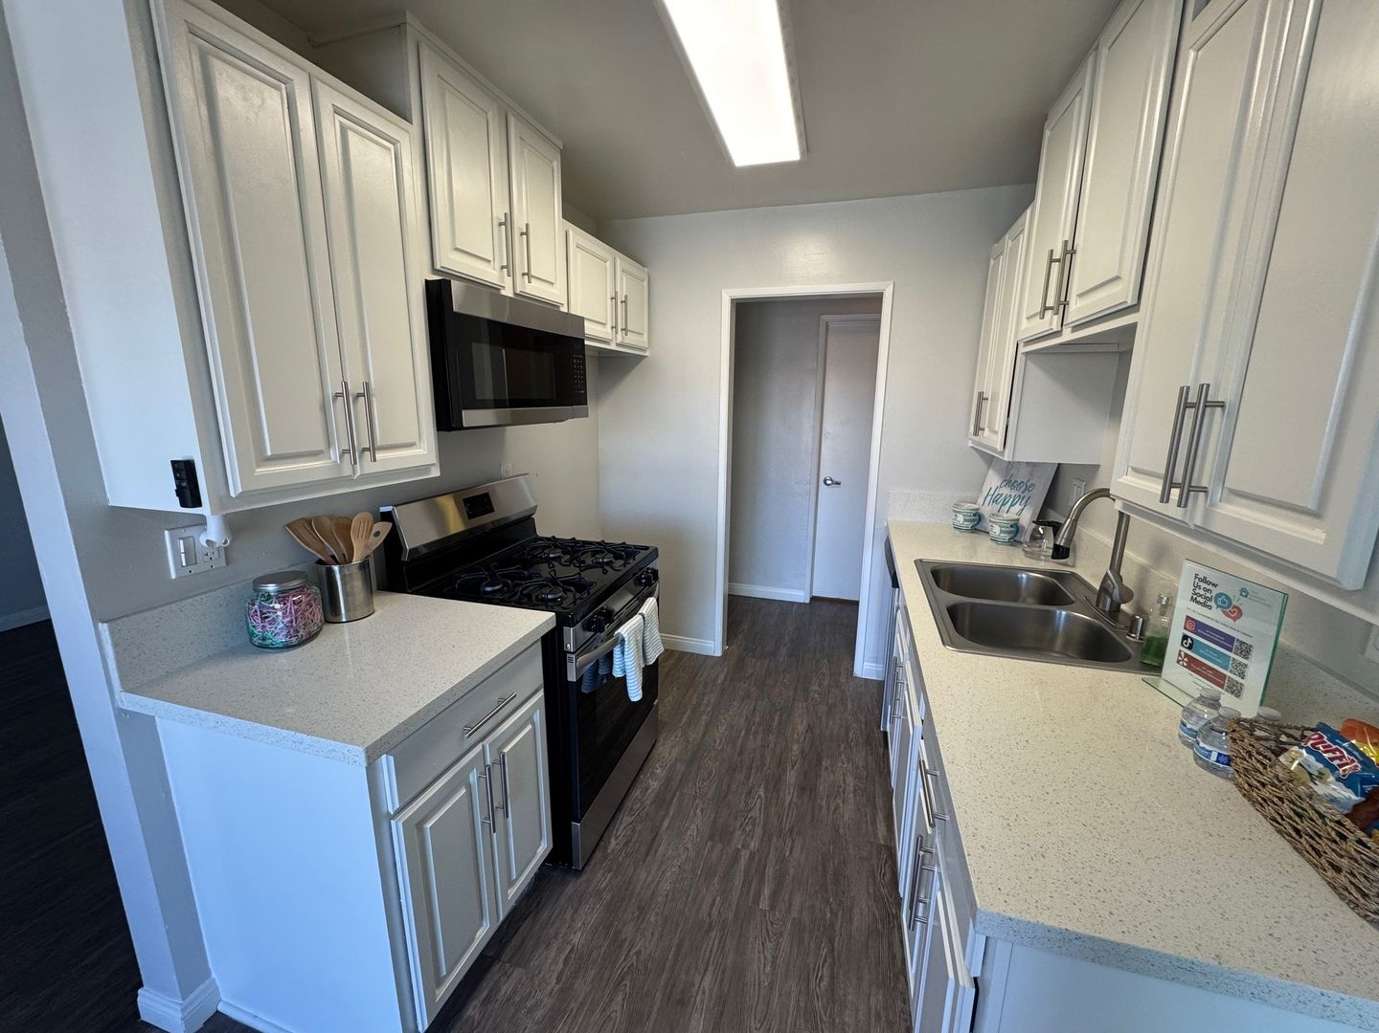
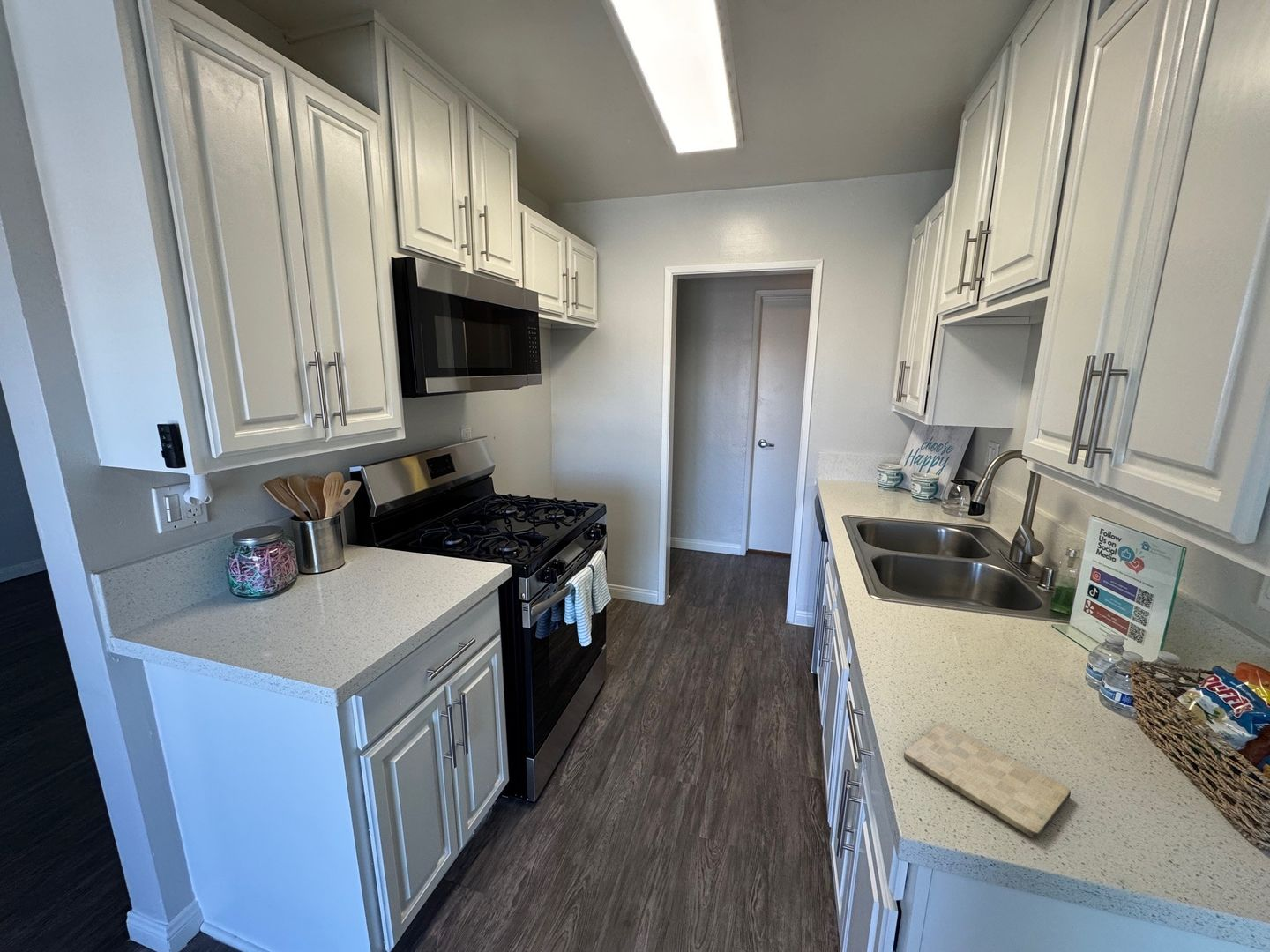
+ cutting board [903,722,1072,840]
